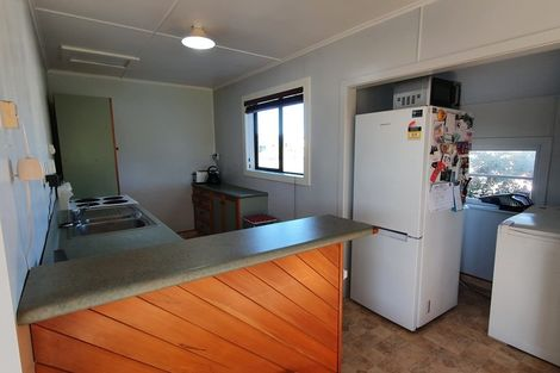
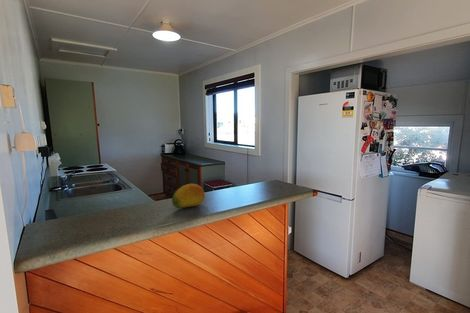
+ fruit [171,183,206,209]
